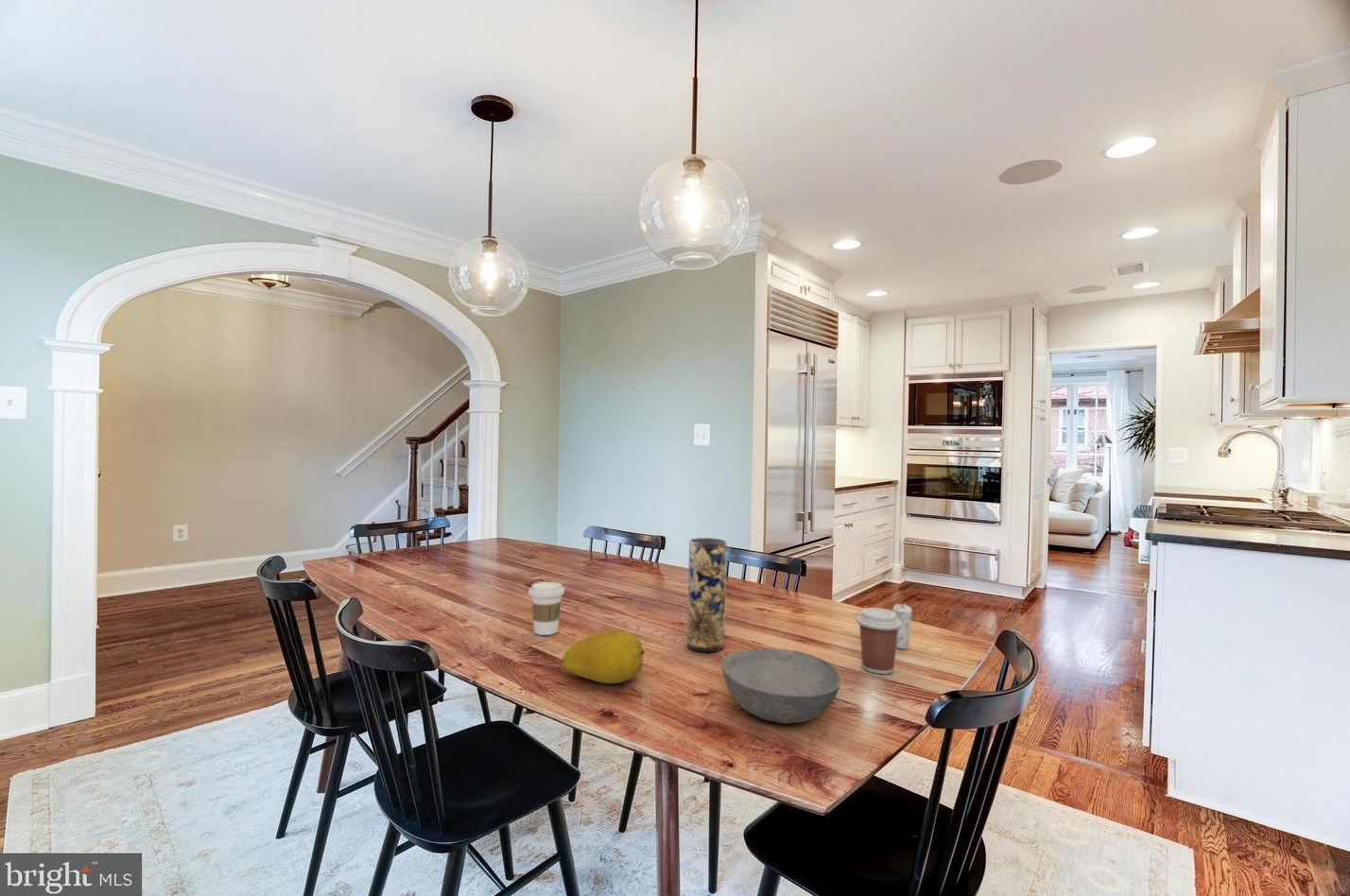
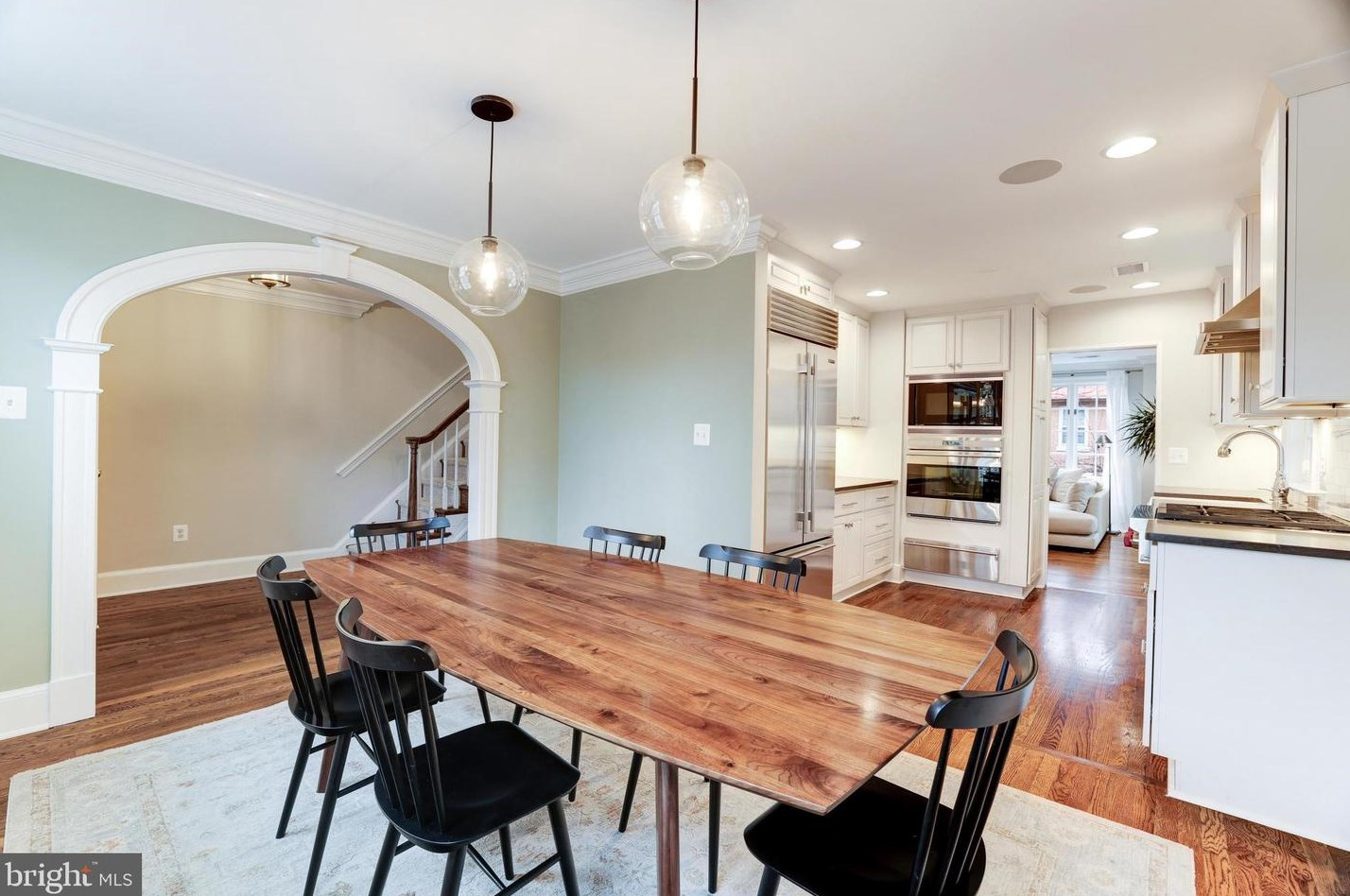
- candle [891,599,913,650]
- vase [686,537,727,653]
- fruit [562,629,646,684]
- coffee cup [856,607,902,675]
- coffee cup [528,581,565,636]
- bowl [721,647,841,725]
